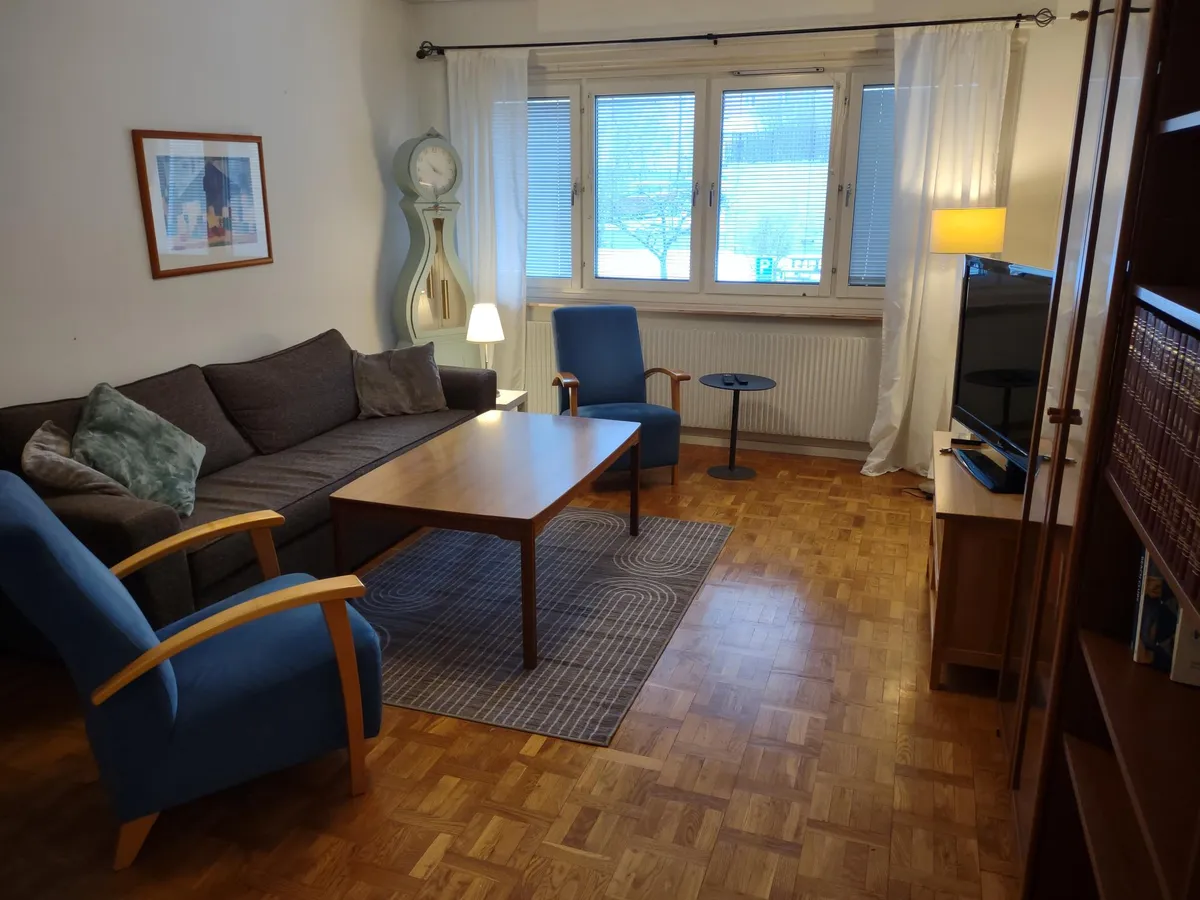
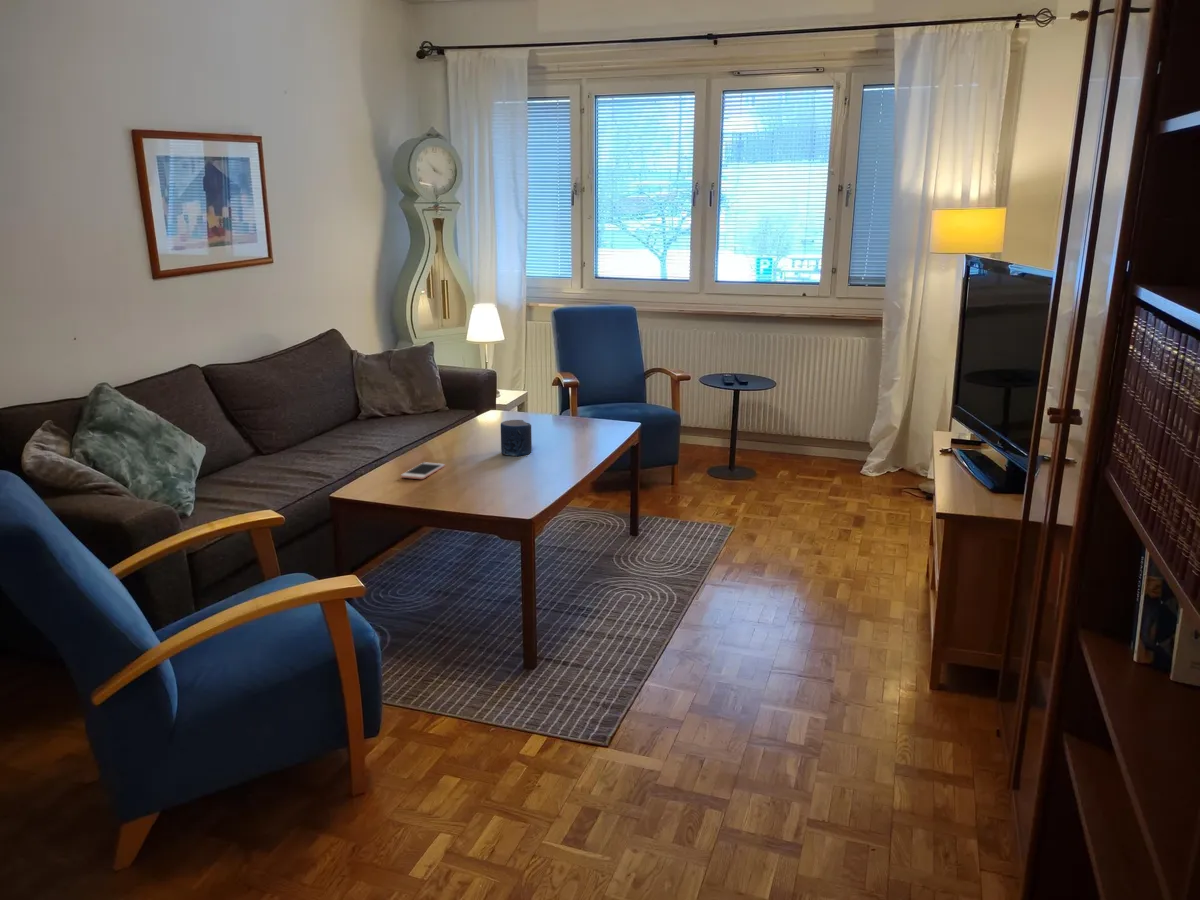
+ candle [500,419,533,457]
+ cell phone [400,461,446,480]
